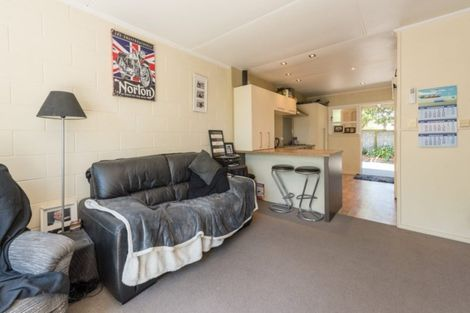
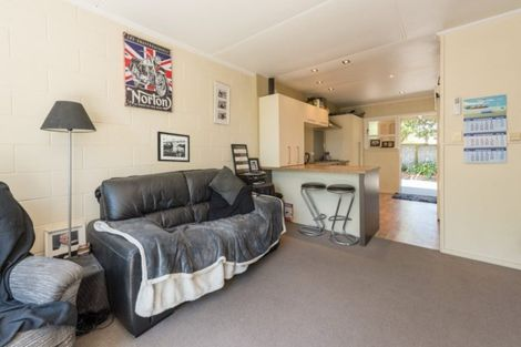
+ picture frame [156,130,191,163]
